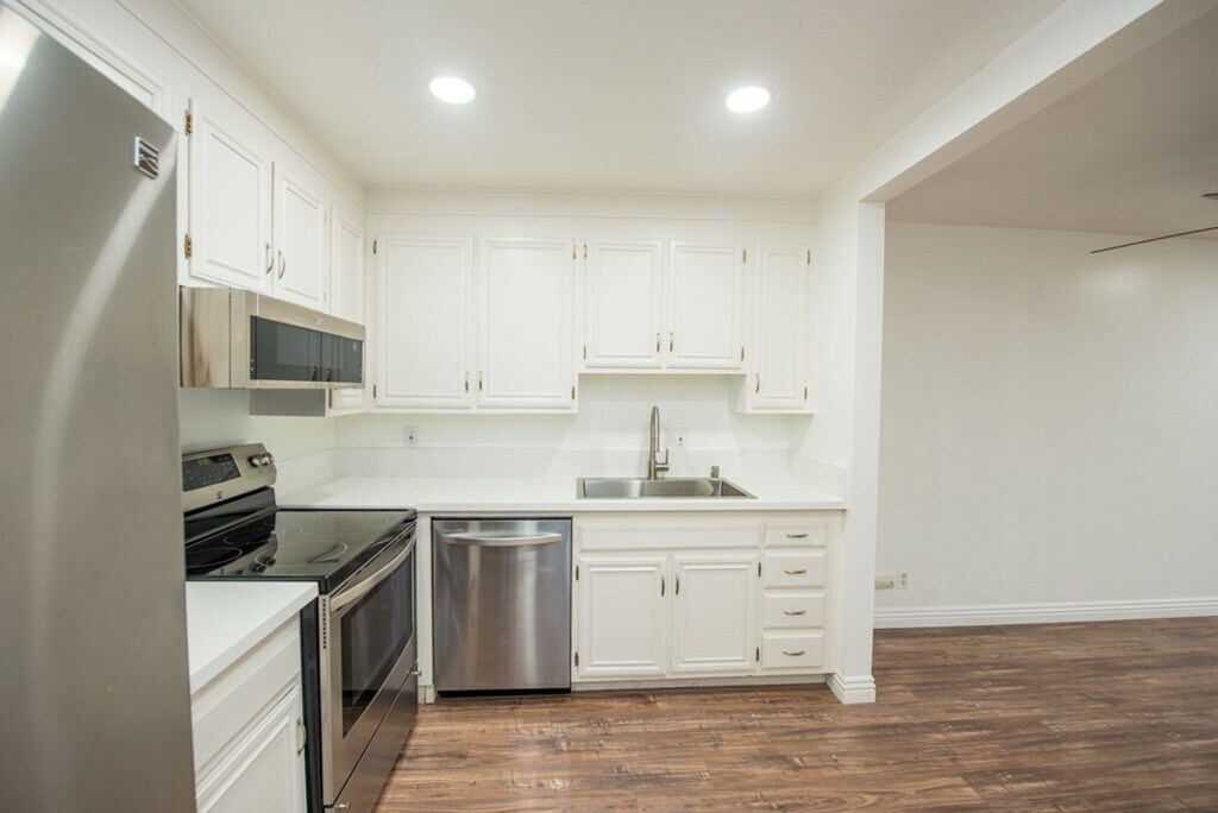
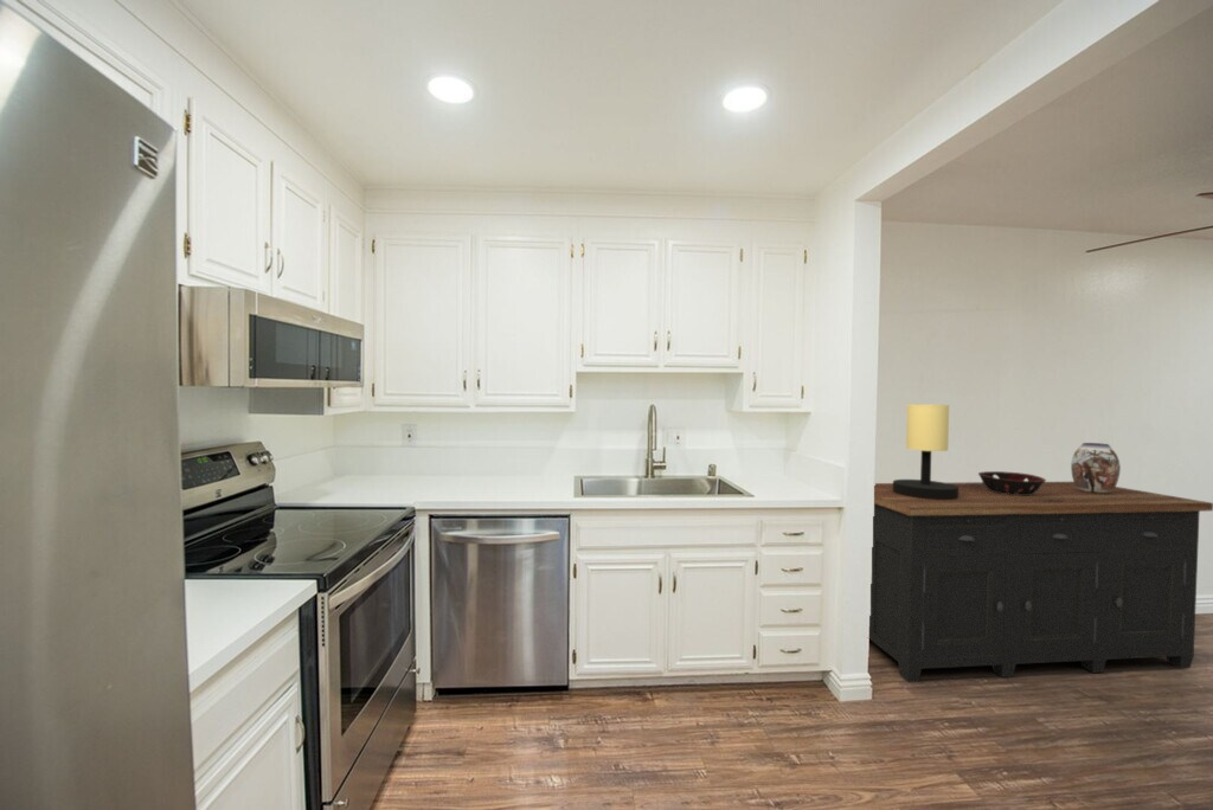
+ vase [1070,442,1122,494]
+ sideboard [868,481,1213,683]
+ table lamp [892,403,958,500]
+ decorative bowl [977,470,1047,495]
